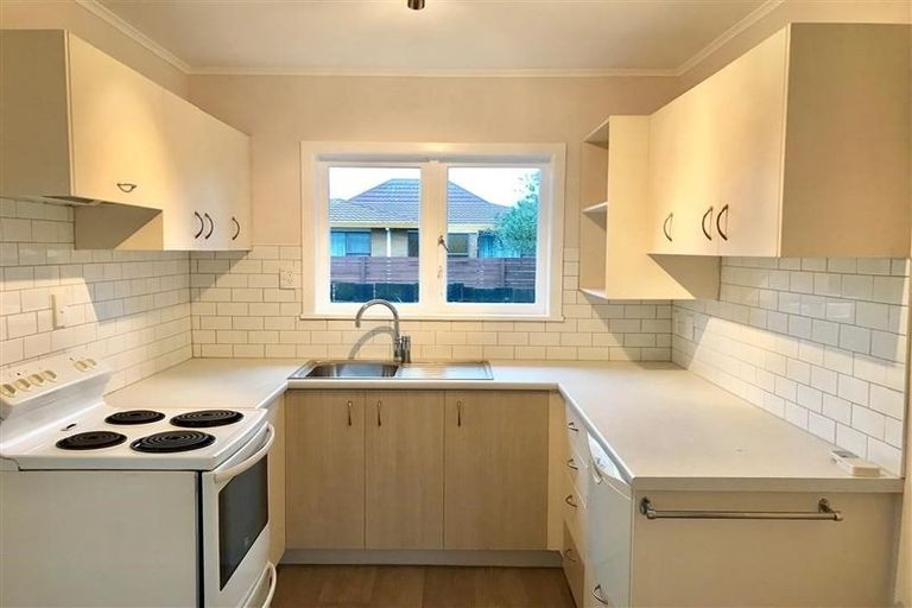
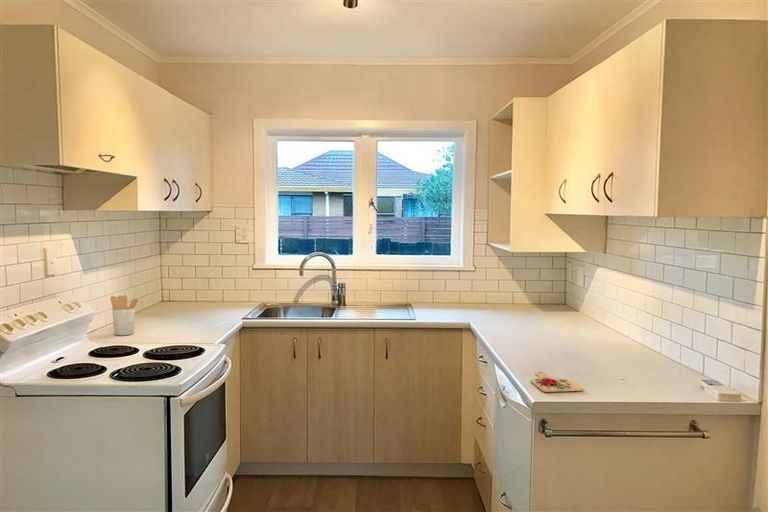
+ utensil holder [109,294,139,336]
+ cutting board [530,371,584,393]
